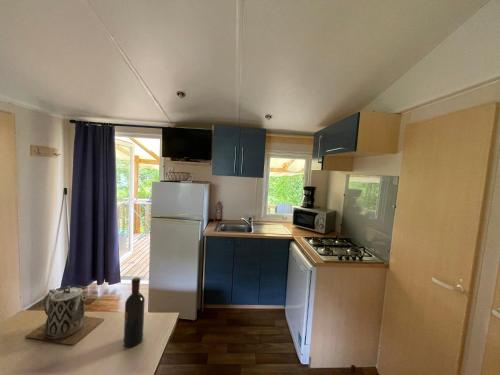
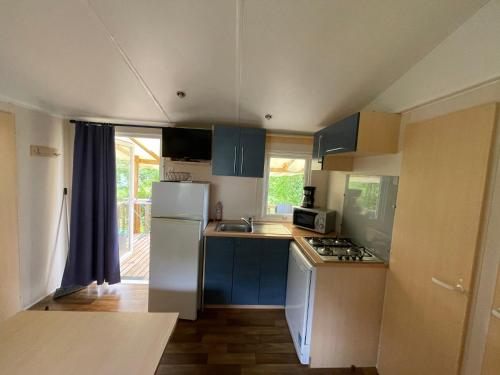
- teapot [24,285,105,346]
- wine bottle [123,276,146,348]
